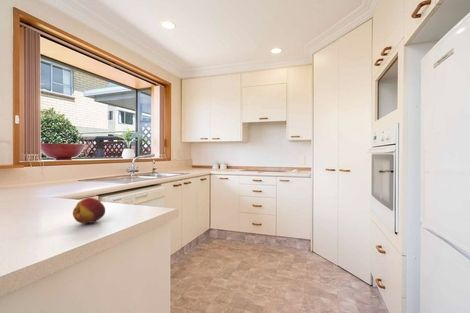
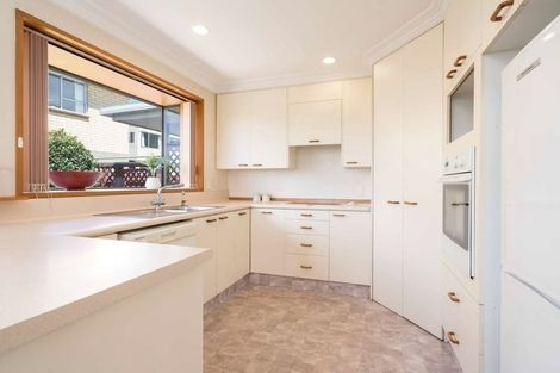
- fruit [72,197,106,225]
